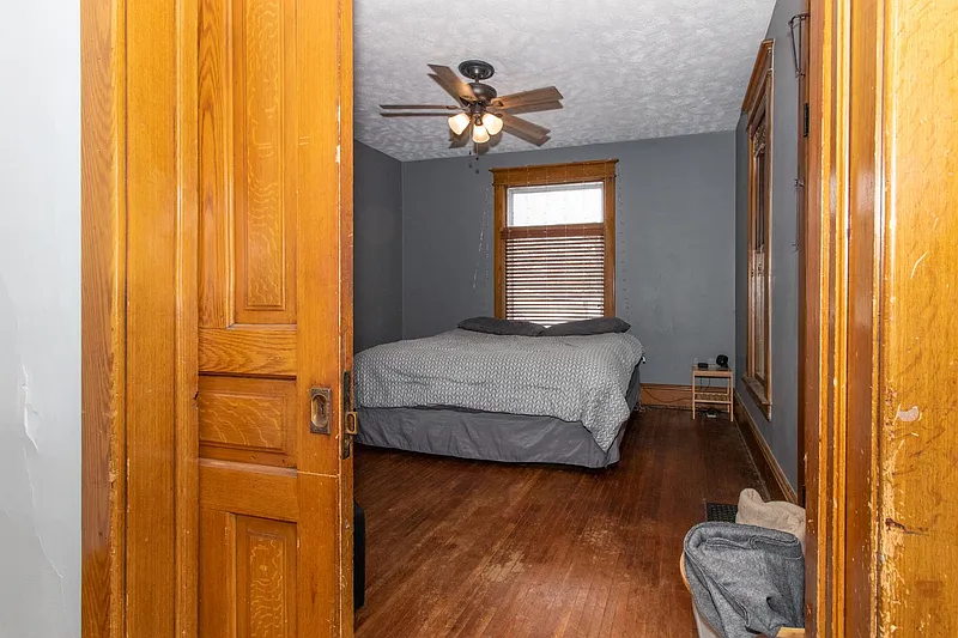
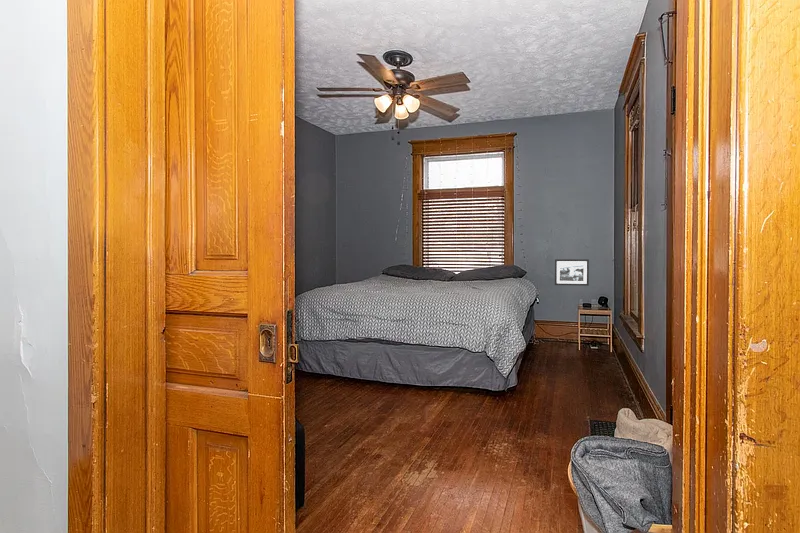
+ picture frame [554,258,590,287]
